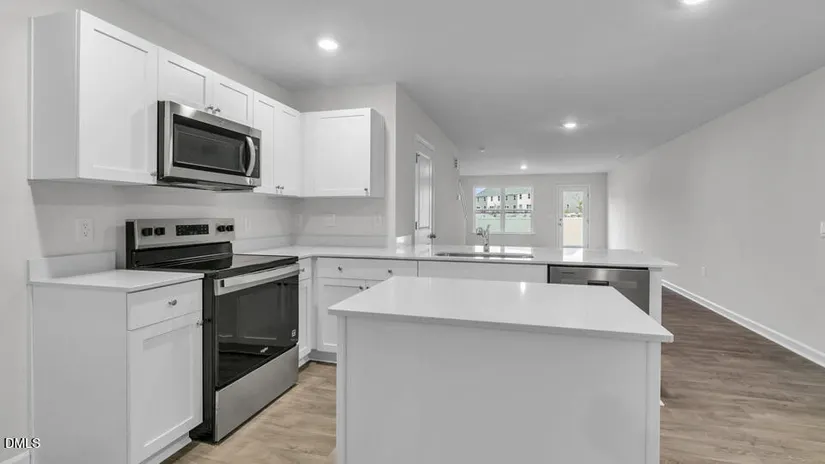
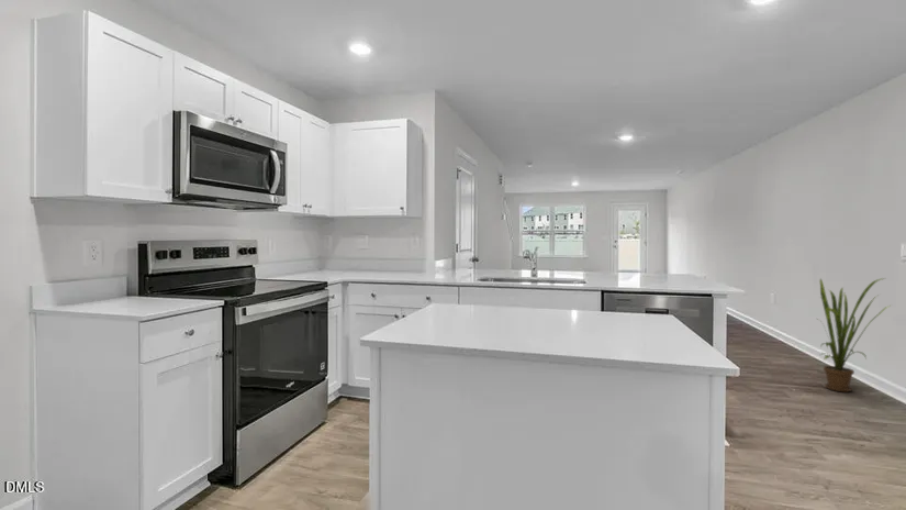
+ house plant [817,277,893,392]
